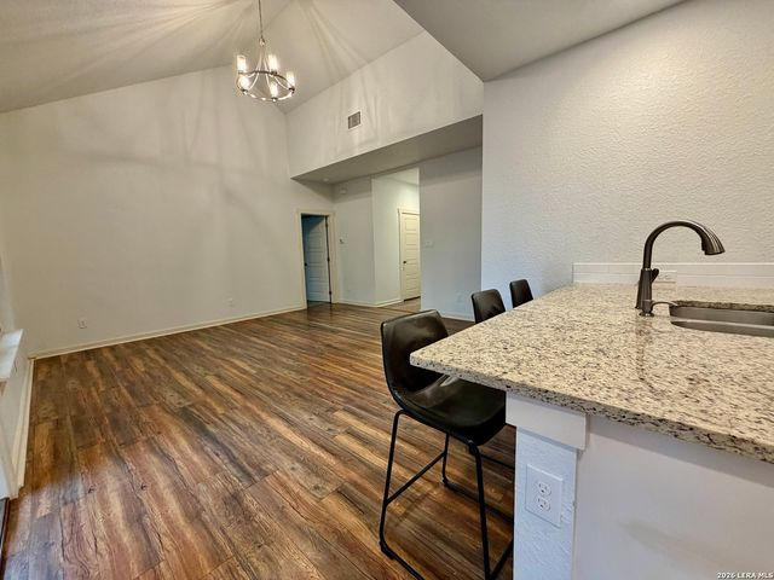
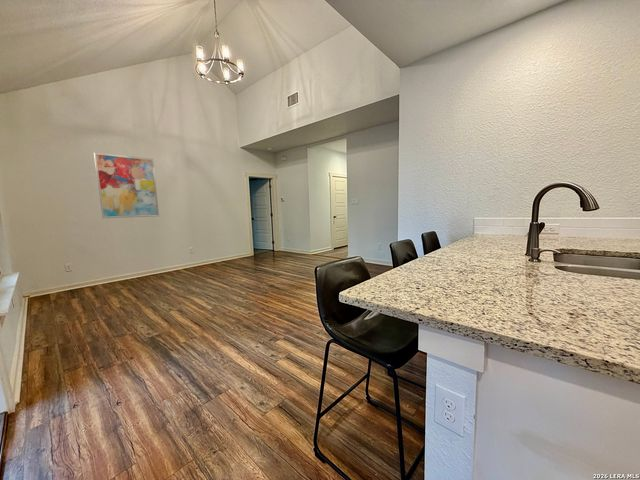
+ wall art [93,152,160,219]
